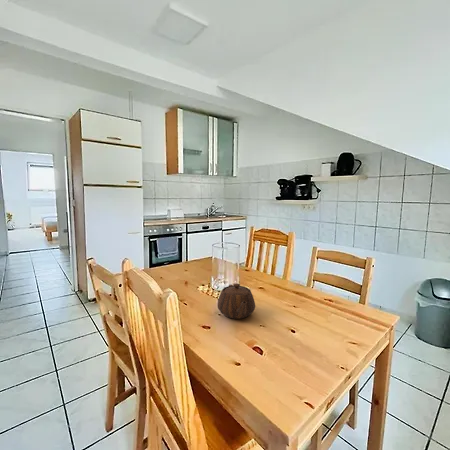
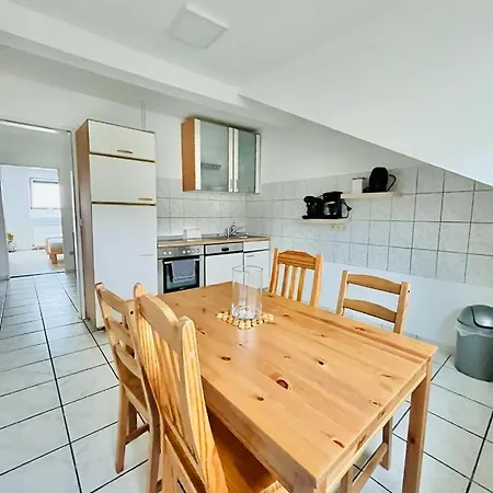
- teapot [216,282,256,320]
